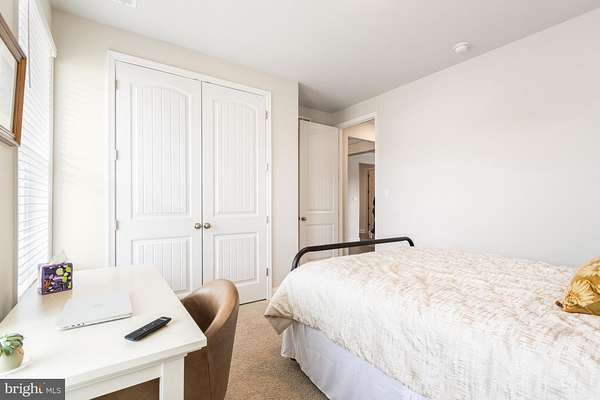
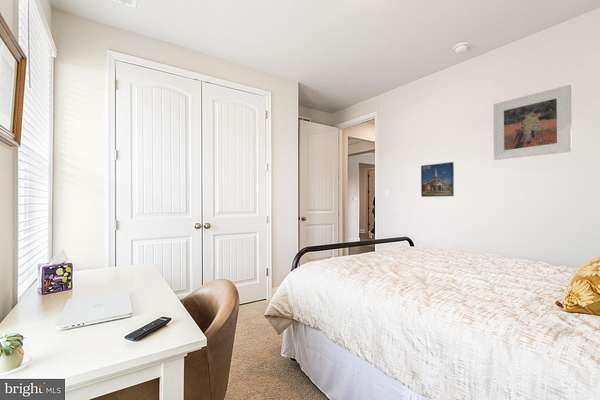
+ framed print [492,84,573,161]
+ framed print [420,161,455,198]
